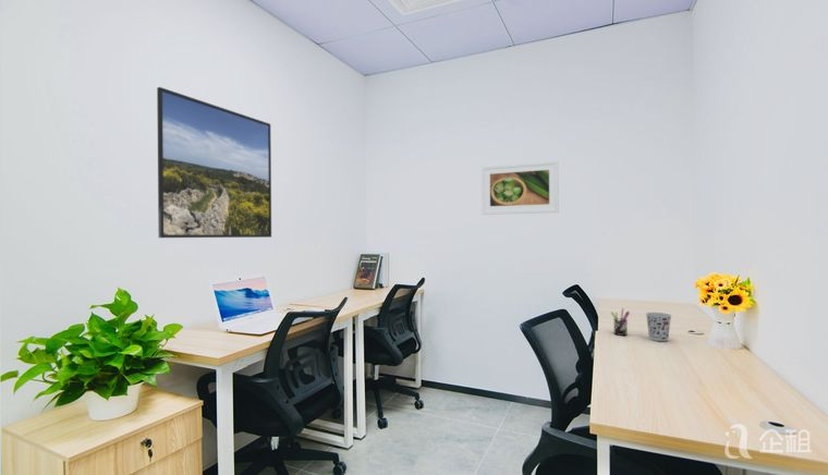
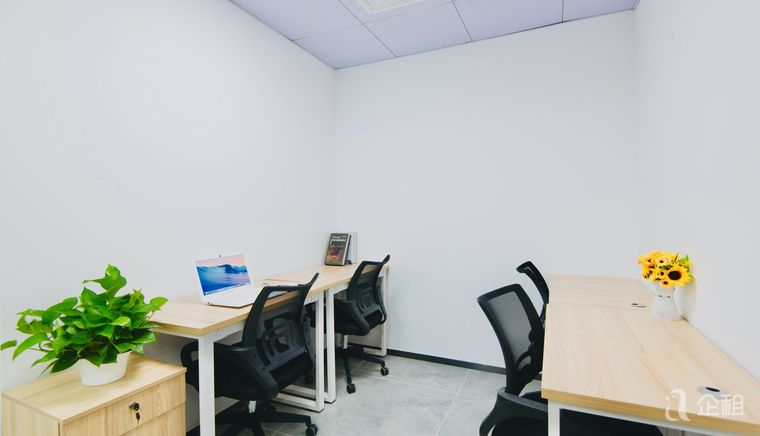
- pen holder [610,307,631,337]
- cup [645,312,672,342]
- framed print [156,86,272,239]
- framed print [480,159,560,216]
